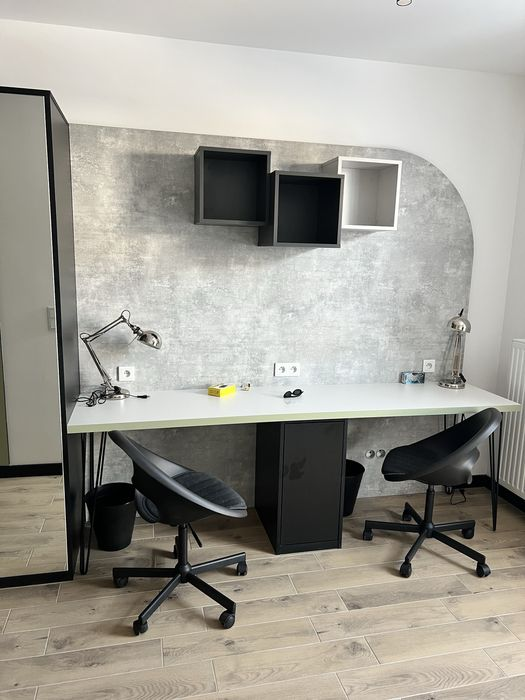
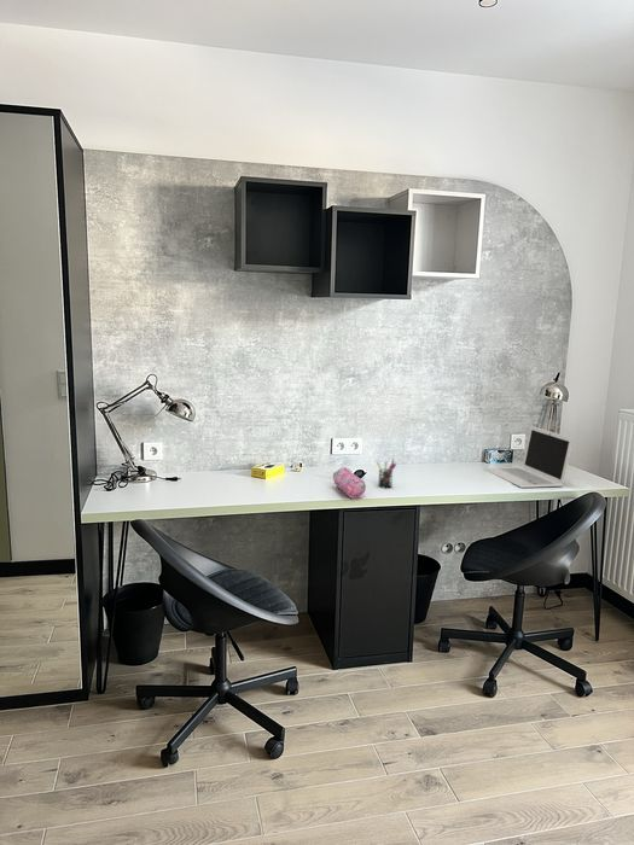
+ laptop [483,425,575,489]
+ pen holder [376,458,397,490]
+ pencil case [332,466,367,500]
